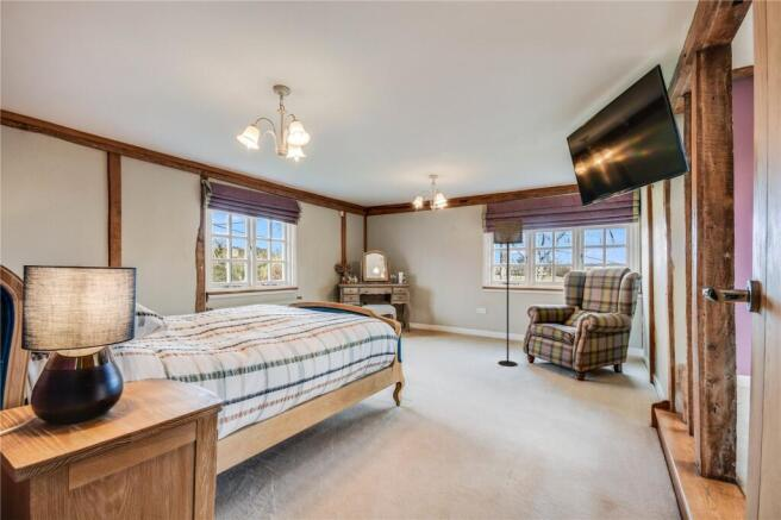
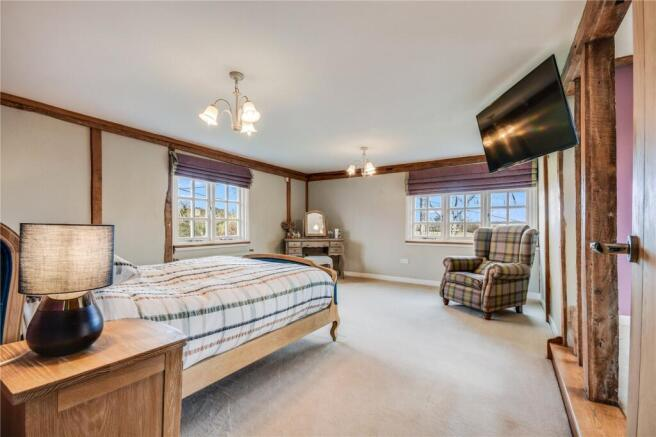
- floor lamp [492,219,524,368]
